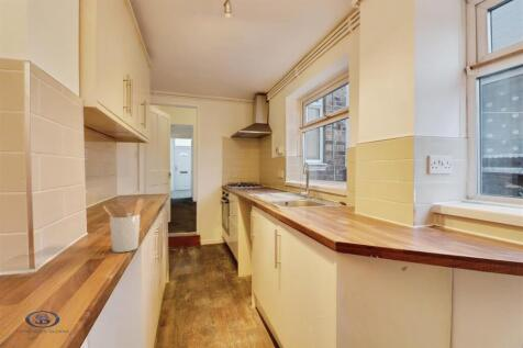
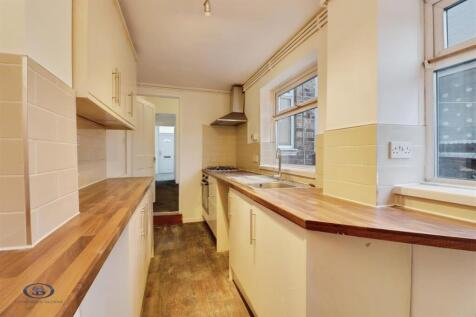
- utensil holder [102,198,145,254]
